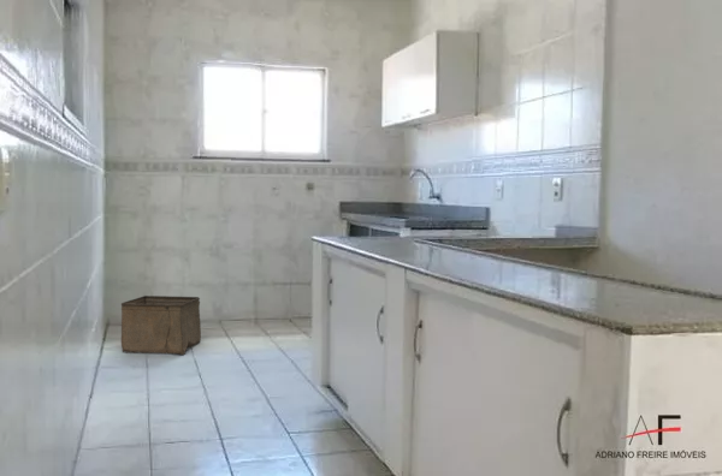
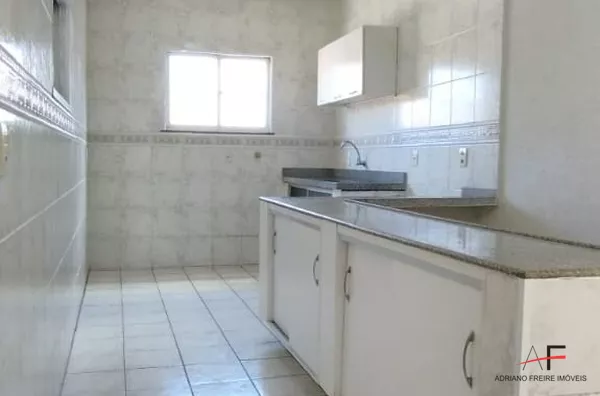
- storage bin [120,294,202,356]
